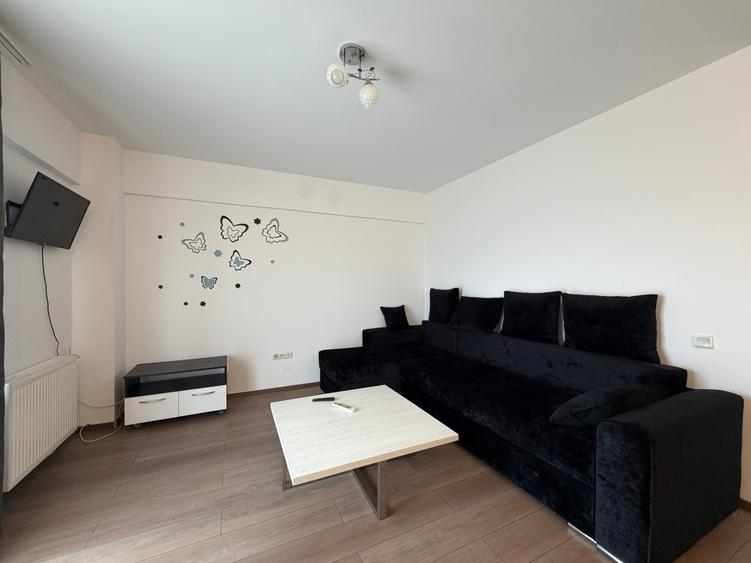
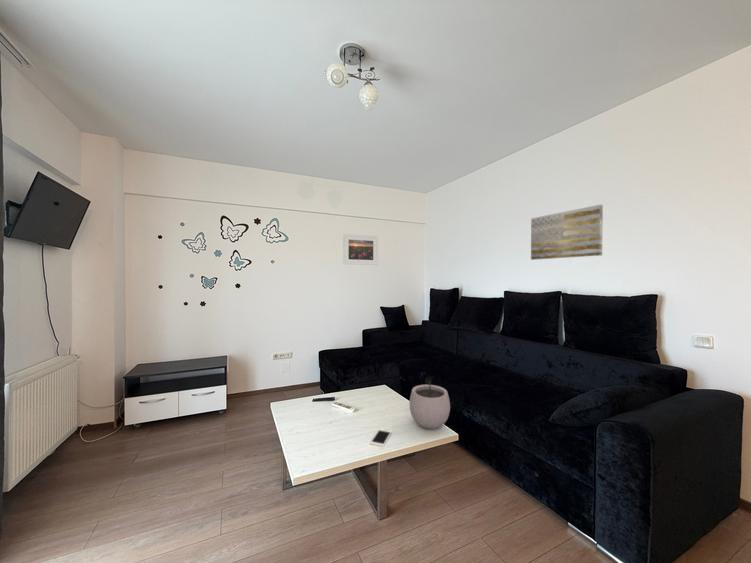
+ cell phone [369,428,393,448]
+ wall art [530,204,604,261]
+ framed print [342,233,379,266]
+ plant pot [409,375,451,430]
